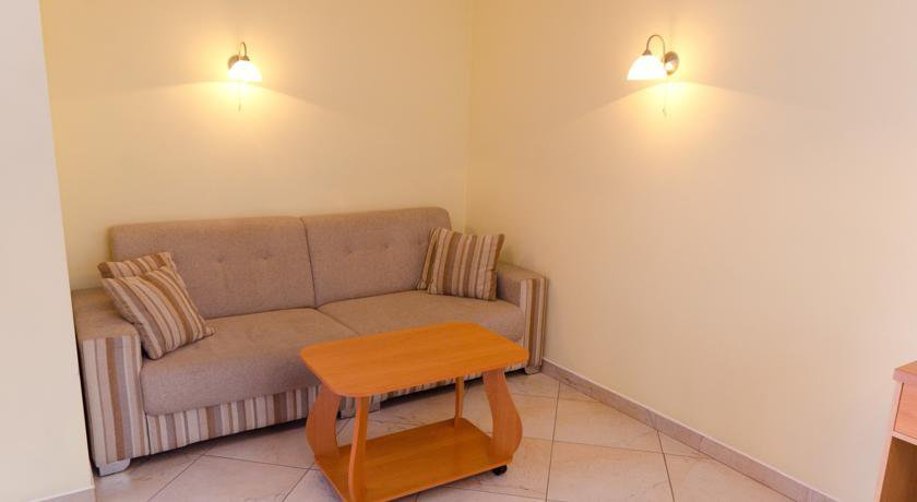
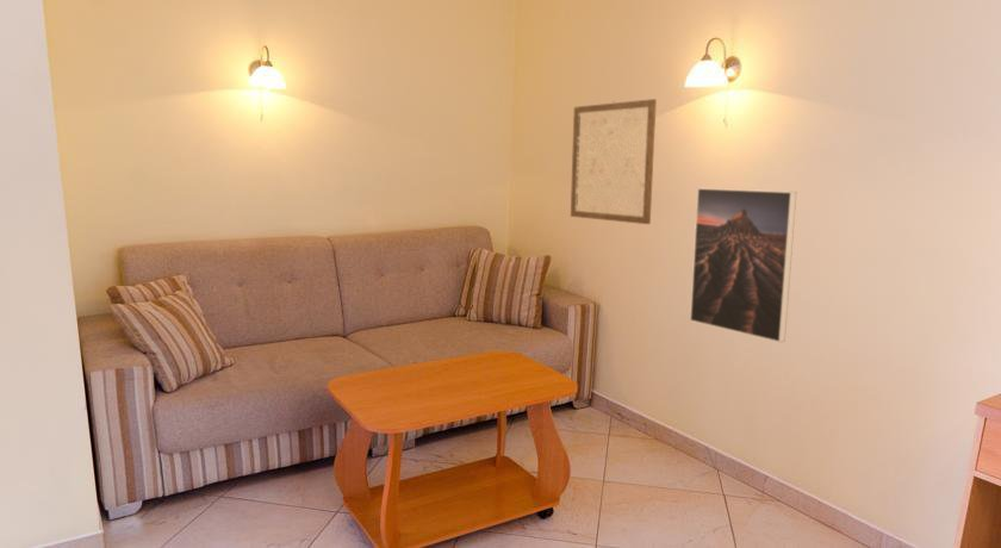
+ wall art [570,98,658,225]
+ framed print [689,187,797,344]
